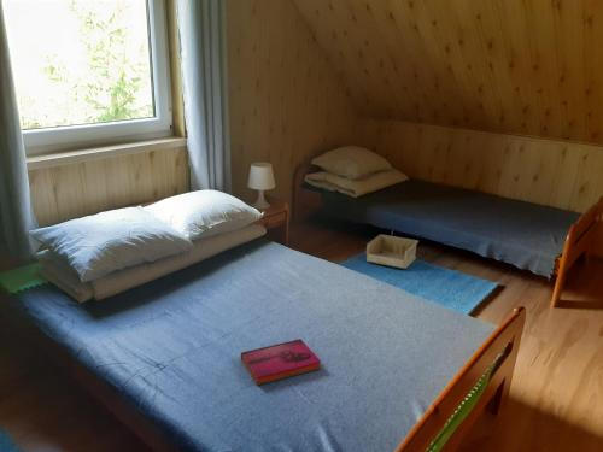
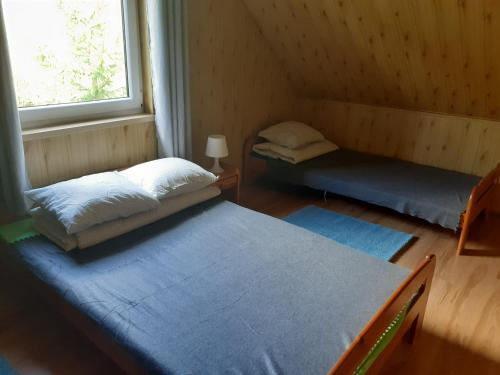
- storage bin [365,234,420,270]
- hardback book [240,337,322,386]
